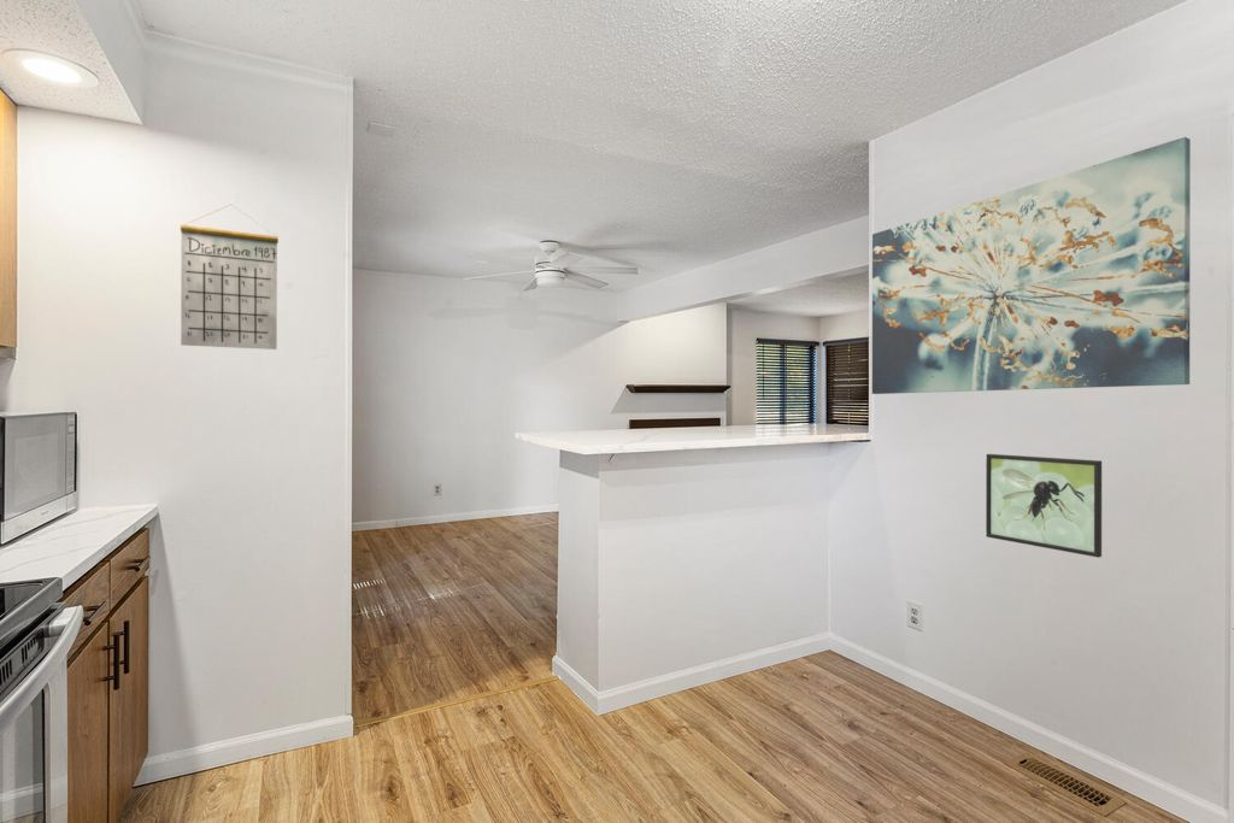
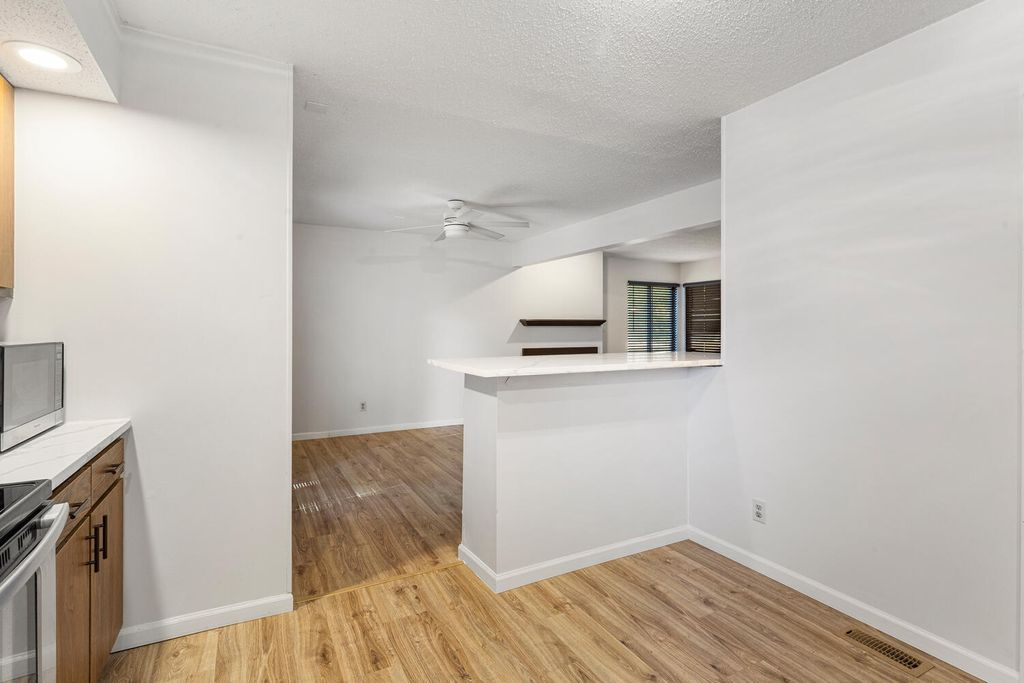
- wall art [871,136,1192,395]
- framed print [985,453,1103,559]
- calendar [180,204,280,351]
